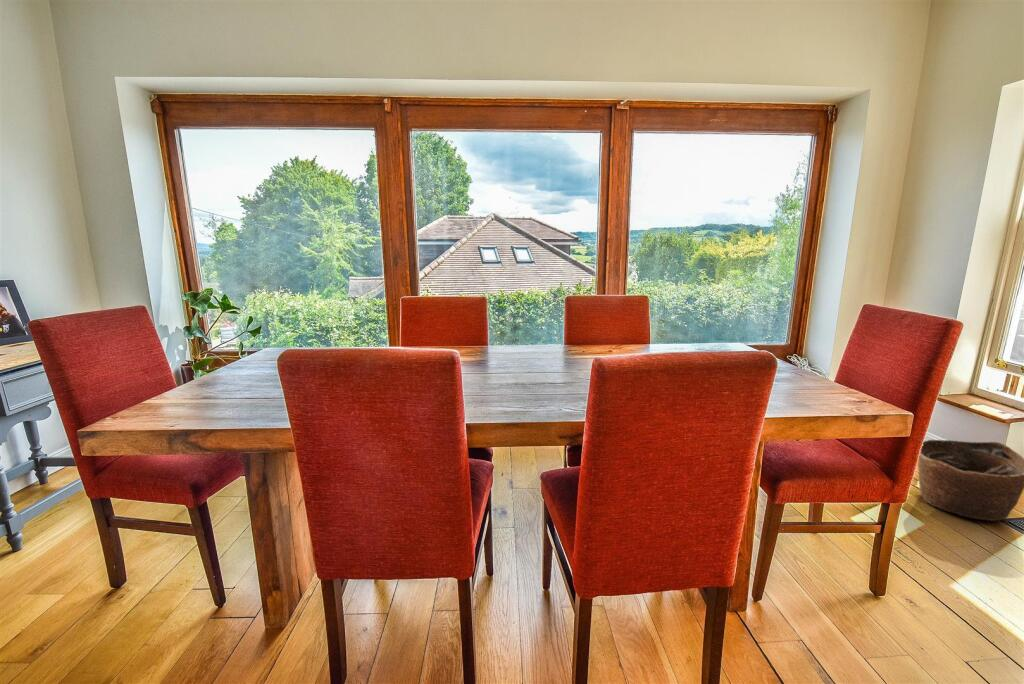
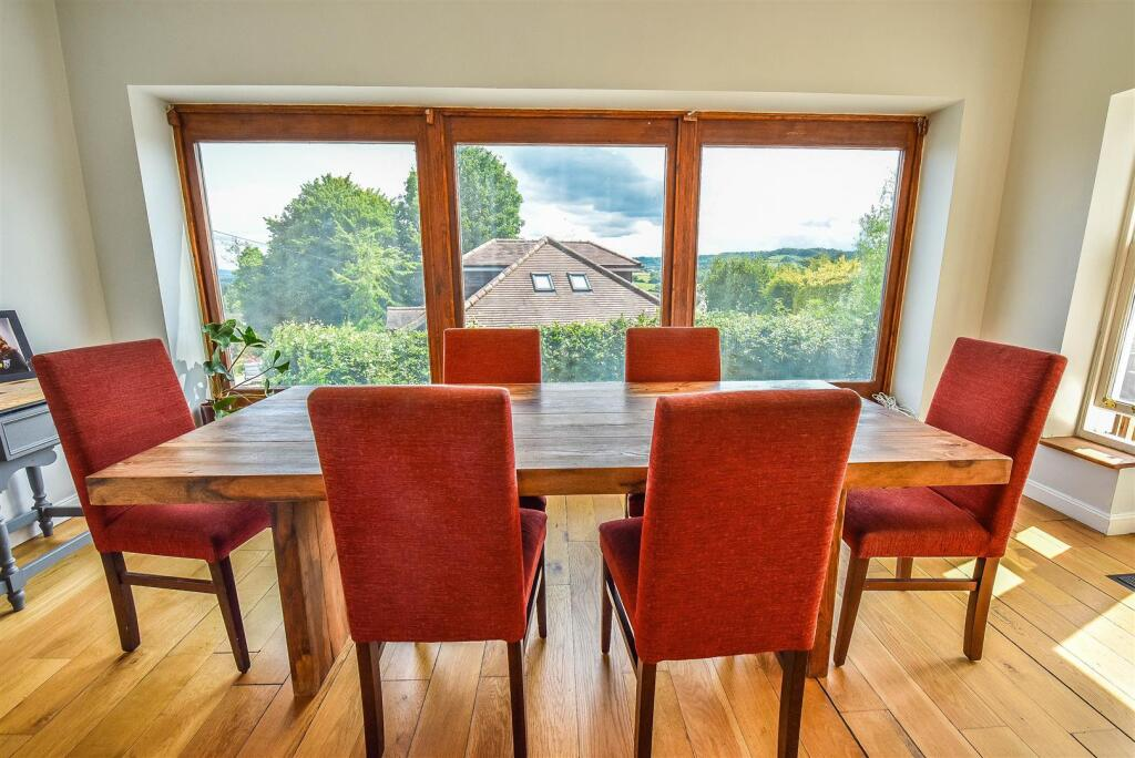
- basket [917,439,1024,522]
